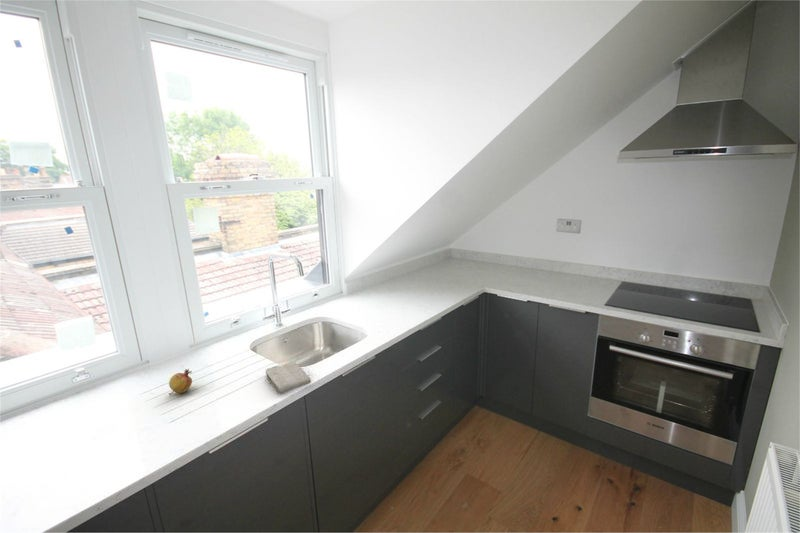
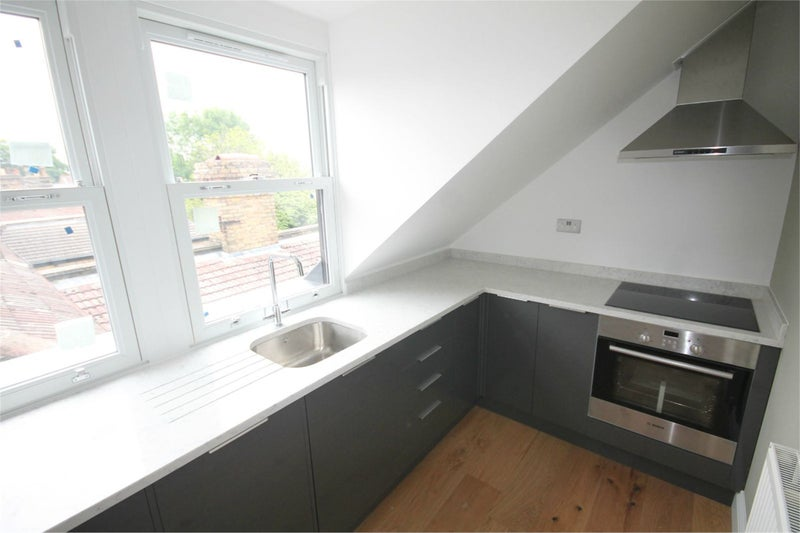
- washcloth [265,360,312,394]
- fruit [168,368,193,396]
